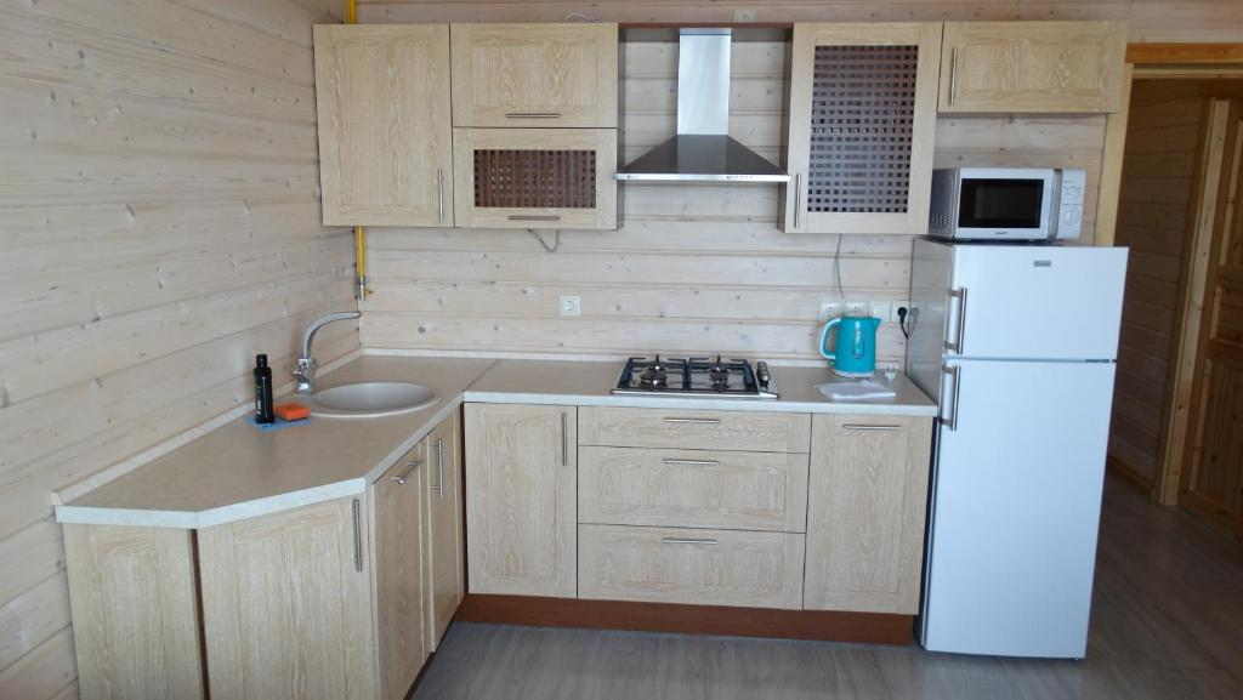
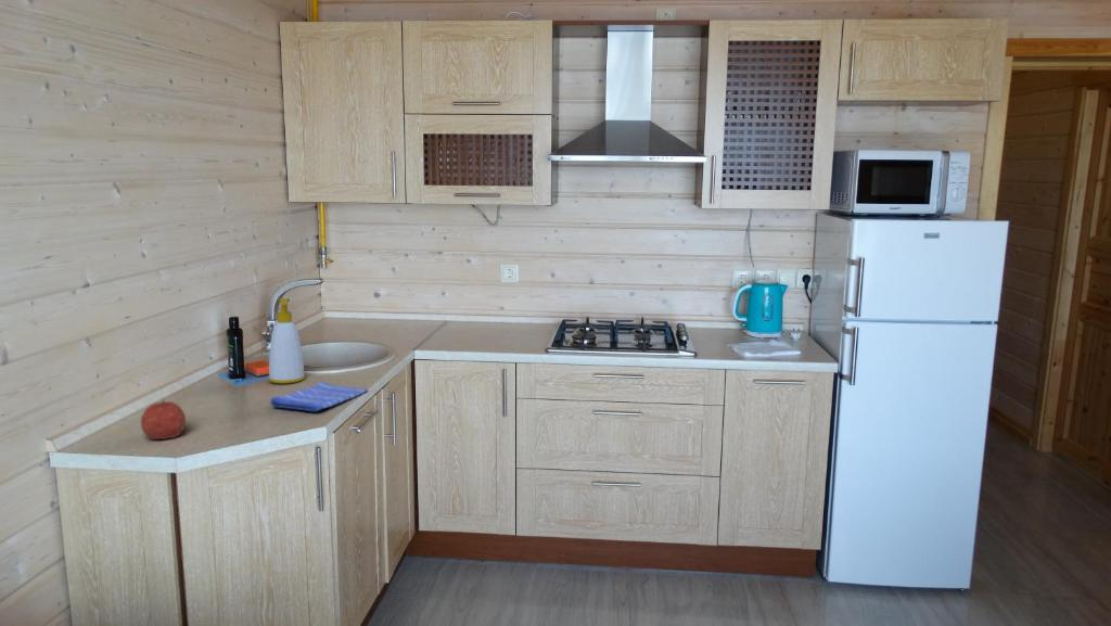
+ soap bottle [267,297,306,385]
+ fruit [140,398,187,440]
+ dish towel [269,381,369,412]
